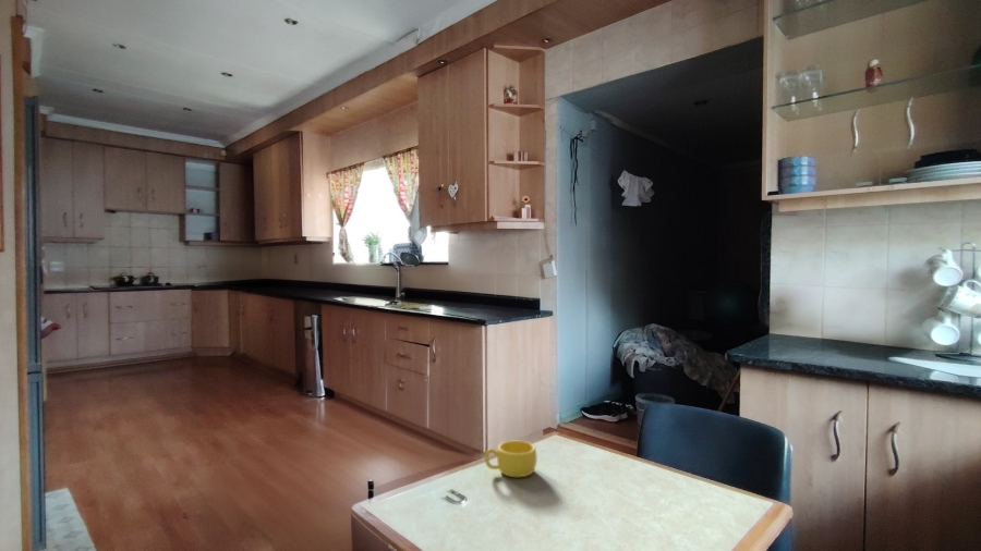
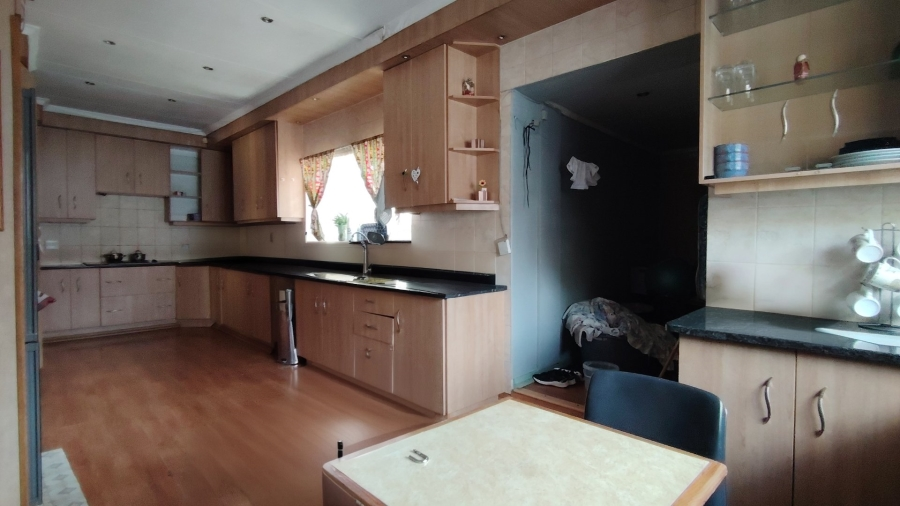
- cup [484,440,538,478]
